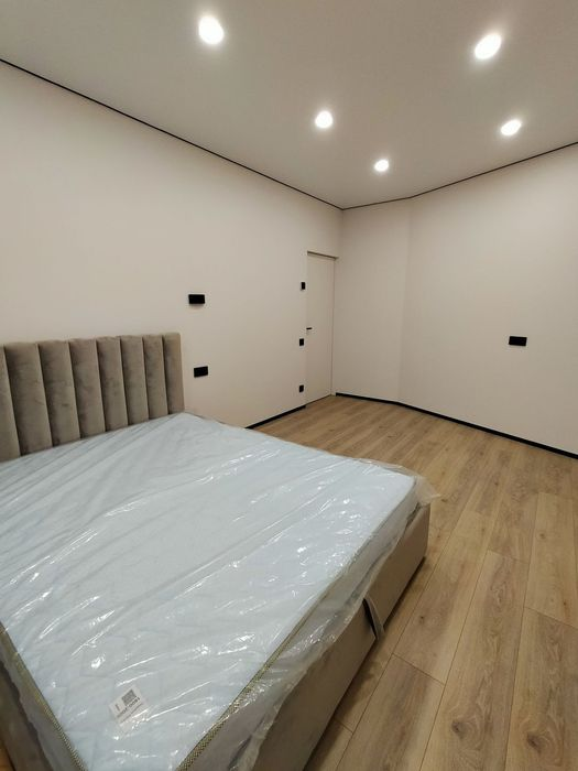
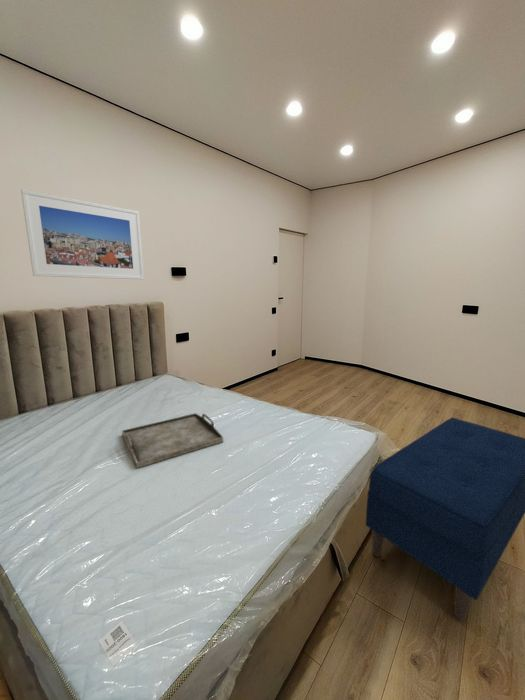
+ bench [365,417,525,622]
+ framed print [20,188,145,280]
+ serving tray [121,412,224,469]
